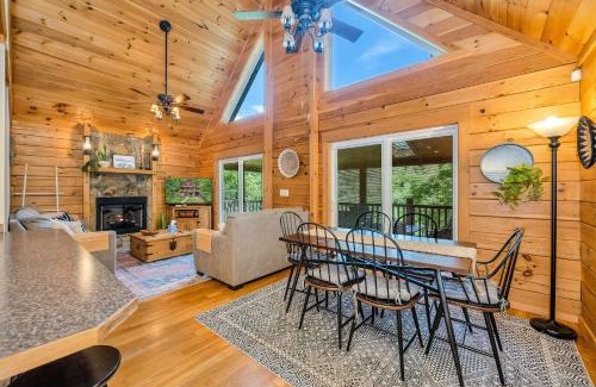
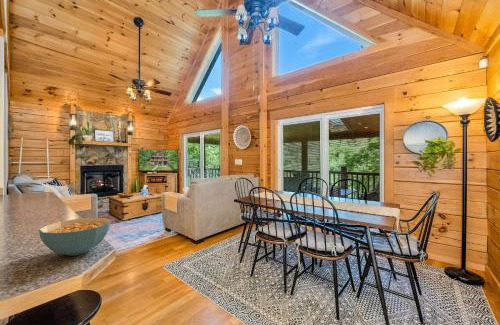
+ cereal bowl [38,217,112,257]
